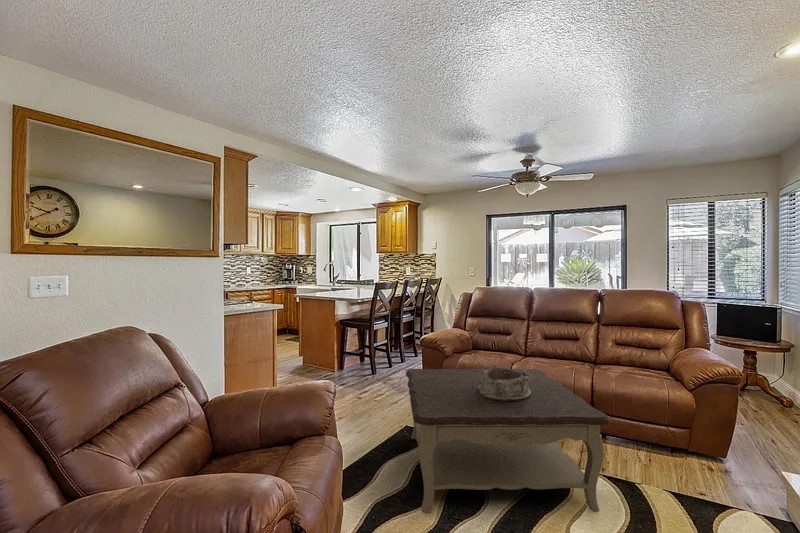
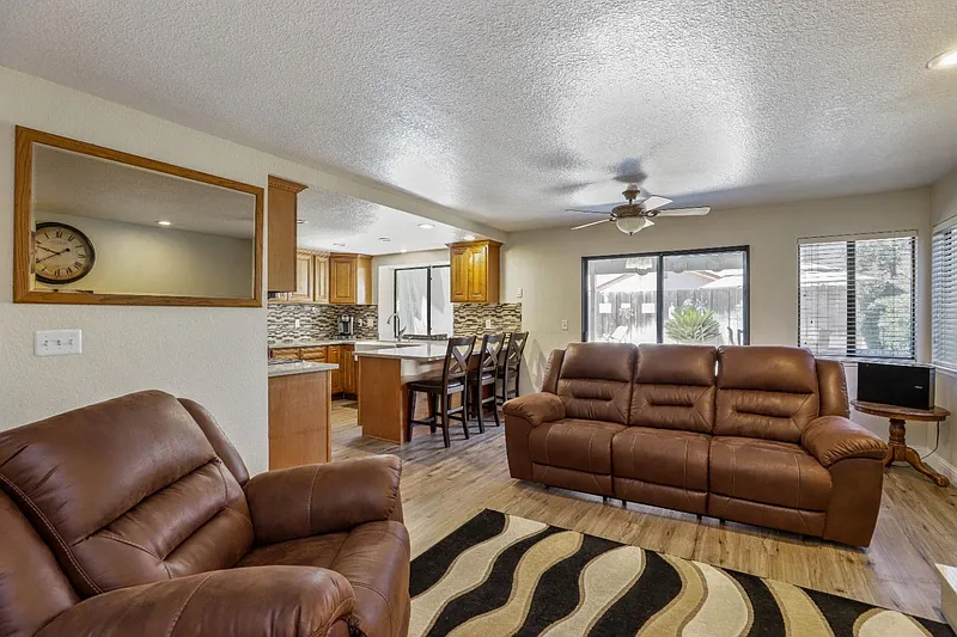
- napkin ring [478,364,531,401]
- coffee table [405,368,611,515]
